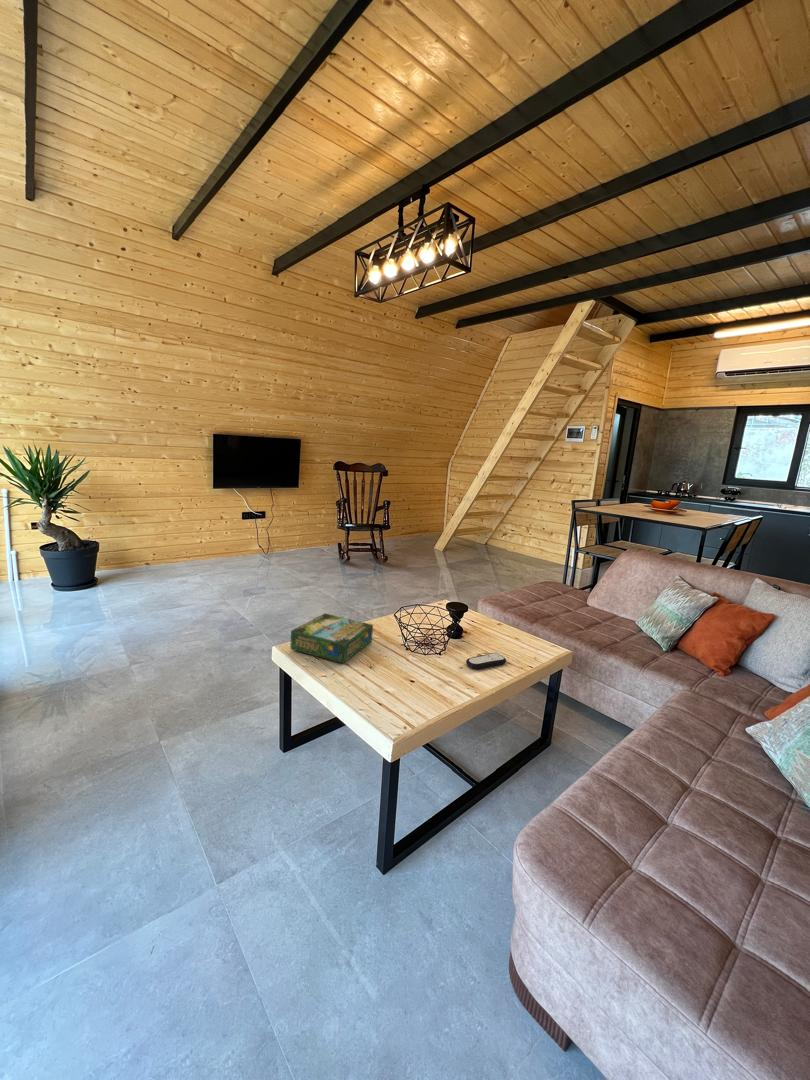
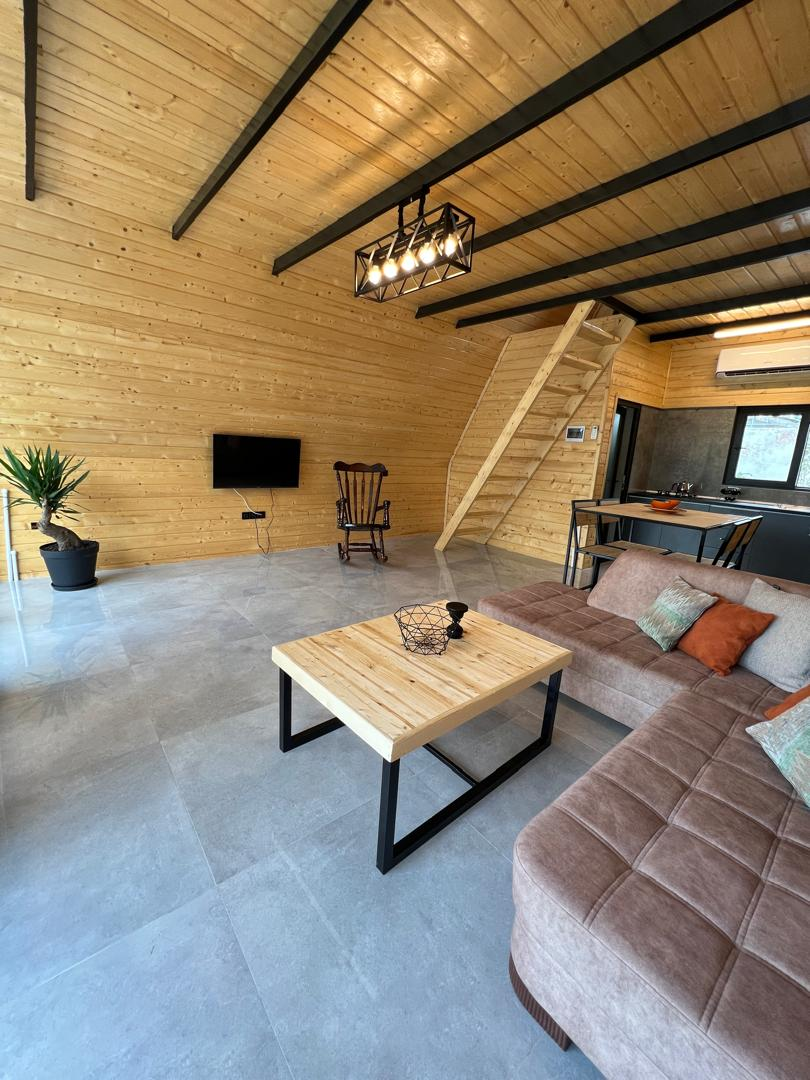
- remote control [465,652,507,670]
- board game [289,612,374,665]
